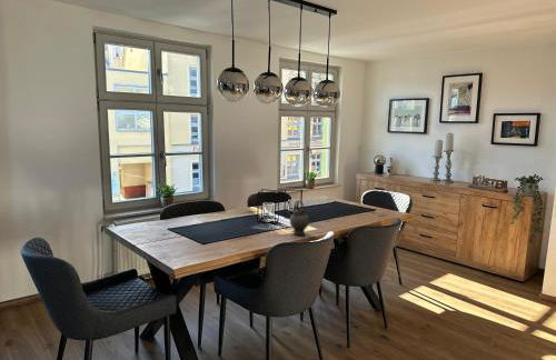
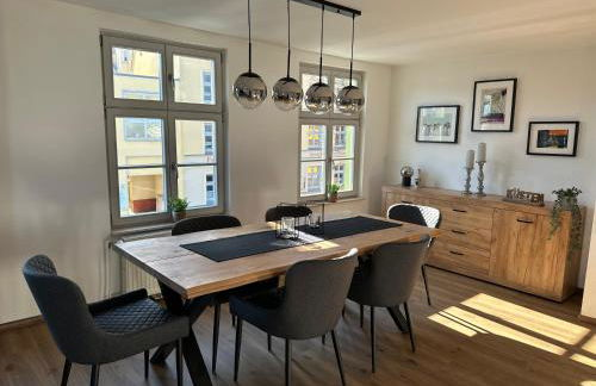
- teapot [288,199,310,236]
